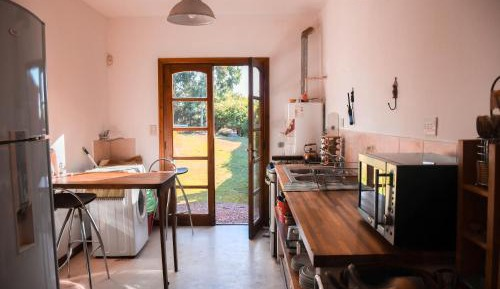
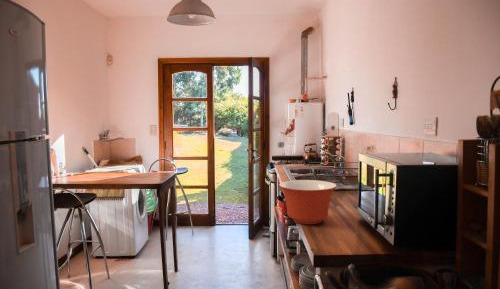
+ mixing bowl [278,179,338,225]
